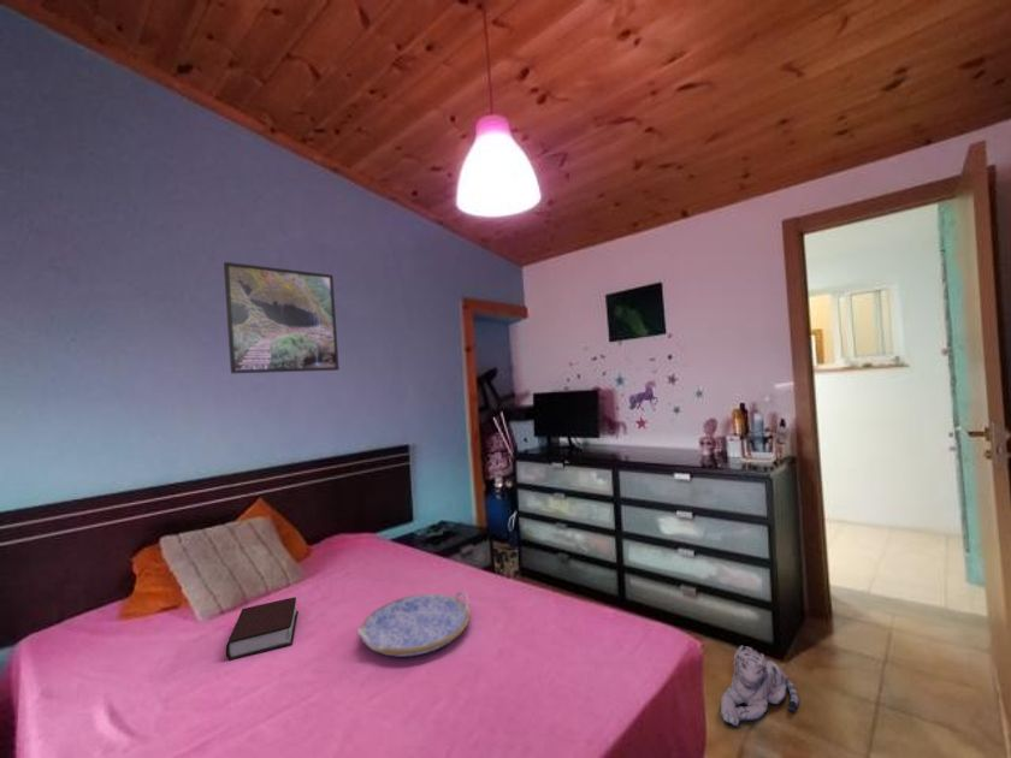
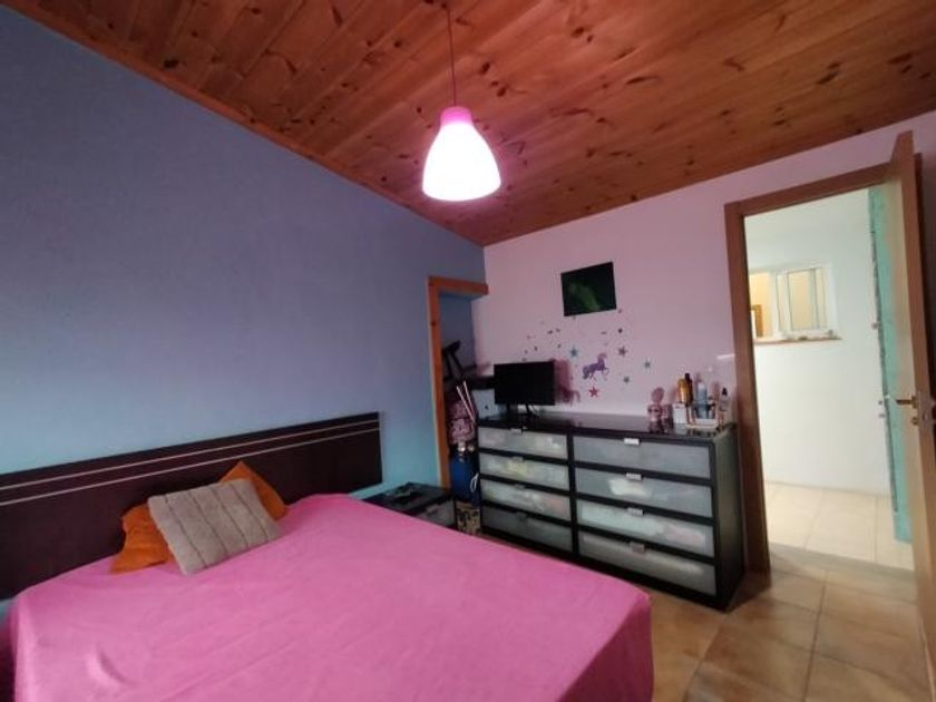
- bible [225,596,300,662]
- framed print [223,261,341,374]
- plush toy [720,645,800,728]
- serving tray [356,590,472,658]
